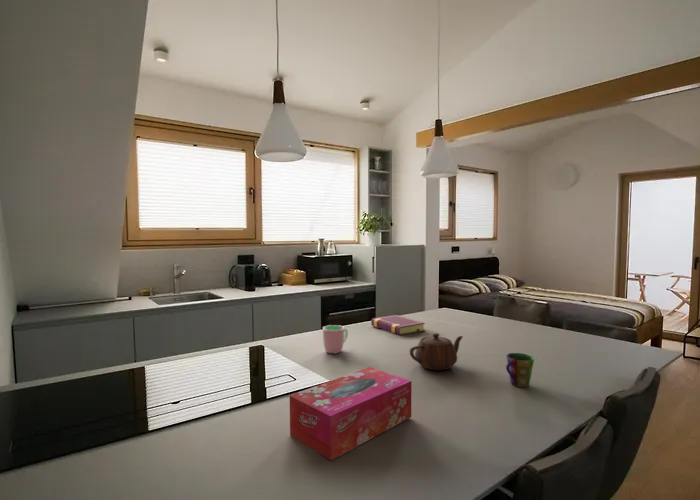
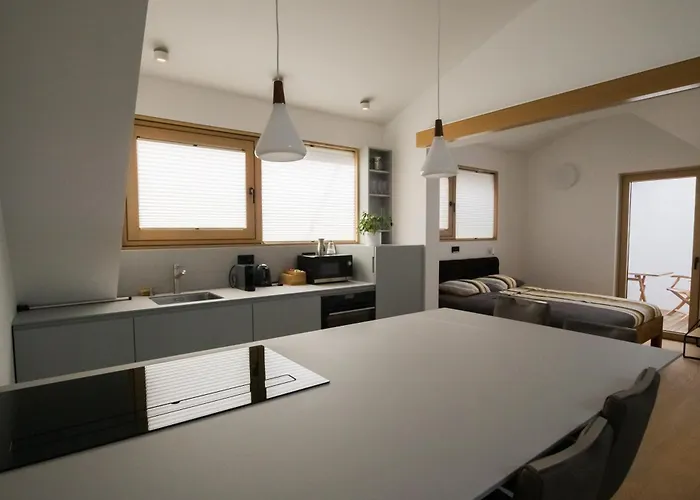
- cup [505,352,535,388]
- teapot [408,332,464,371]
- book [370,314,426,336]
- cup [322,324,349,354]
- tissue box [289,366,412,461]
